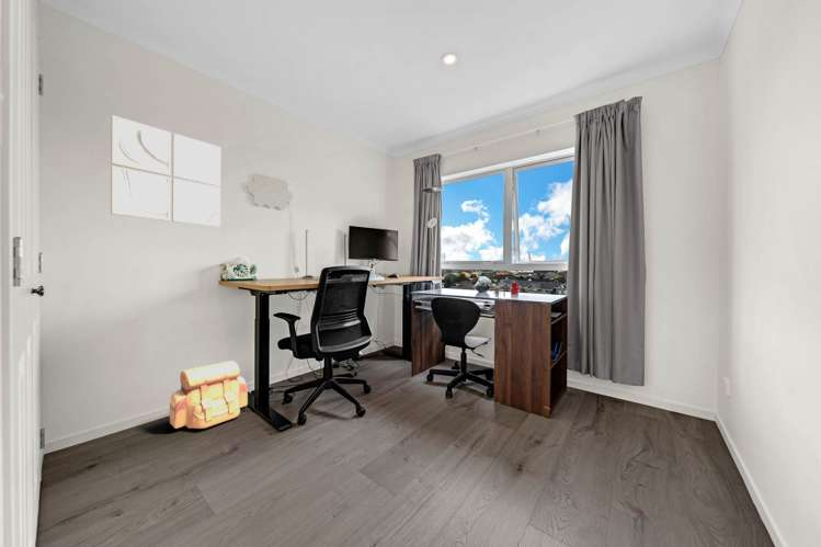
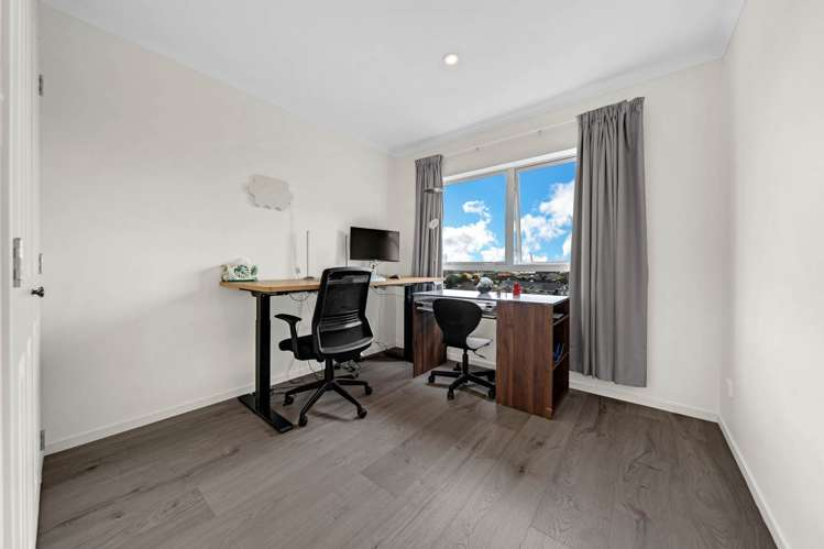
- wall art [110,114,221,227]
- backpack [169,360,249,430]
